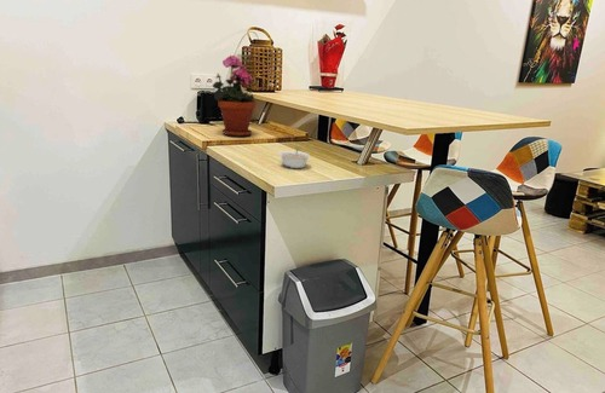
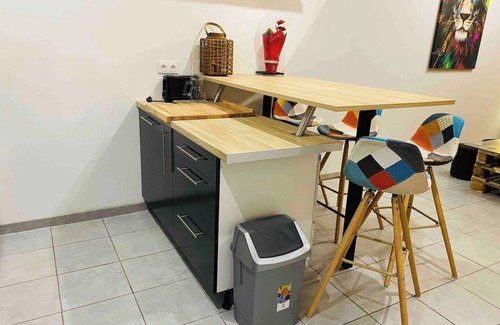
- potted plant [212,54,258,138]
- legume [278,146,311,169]
